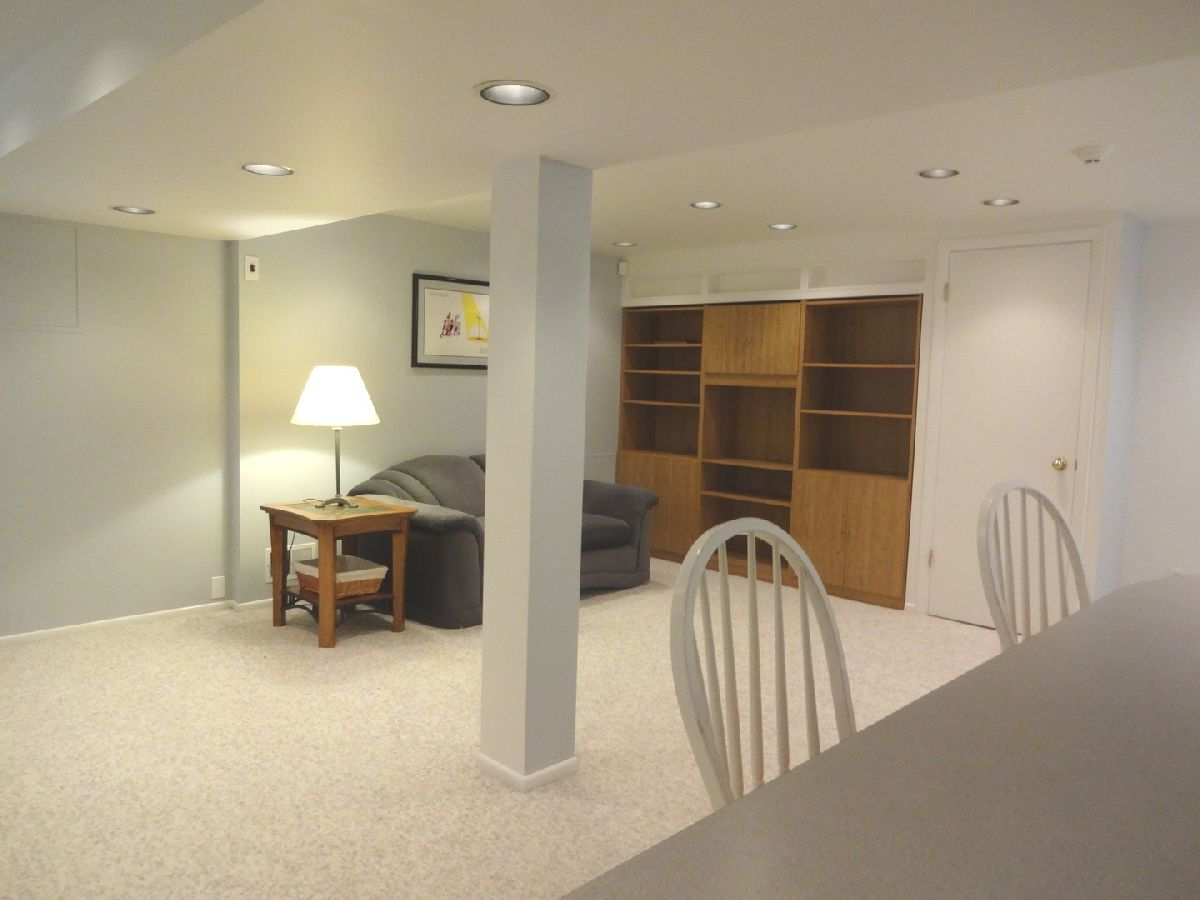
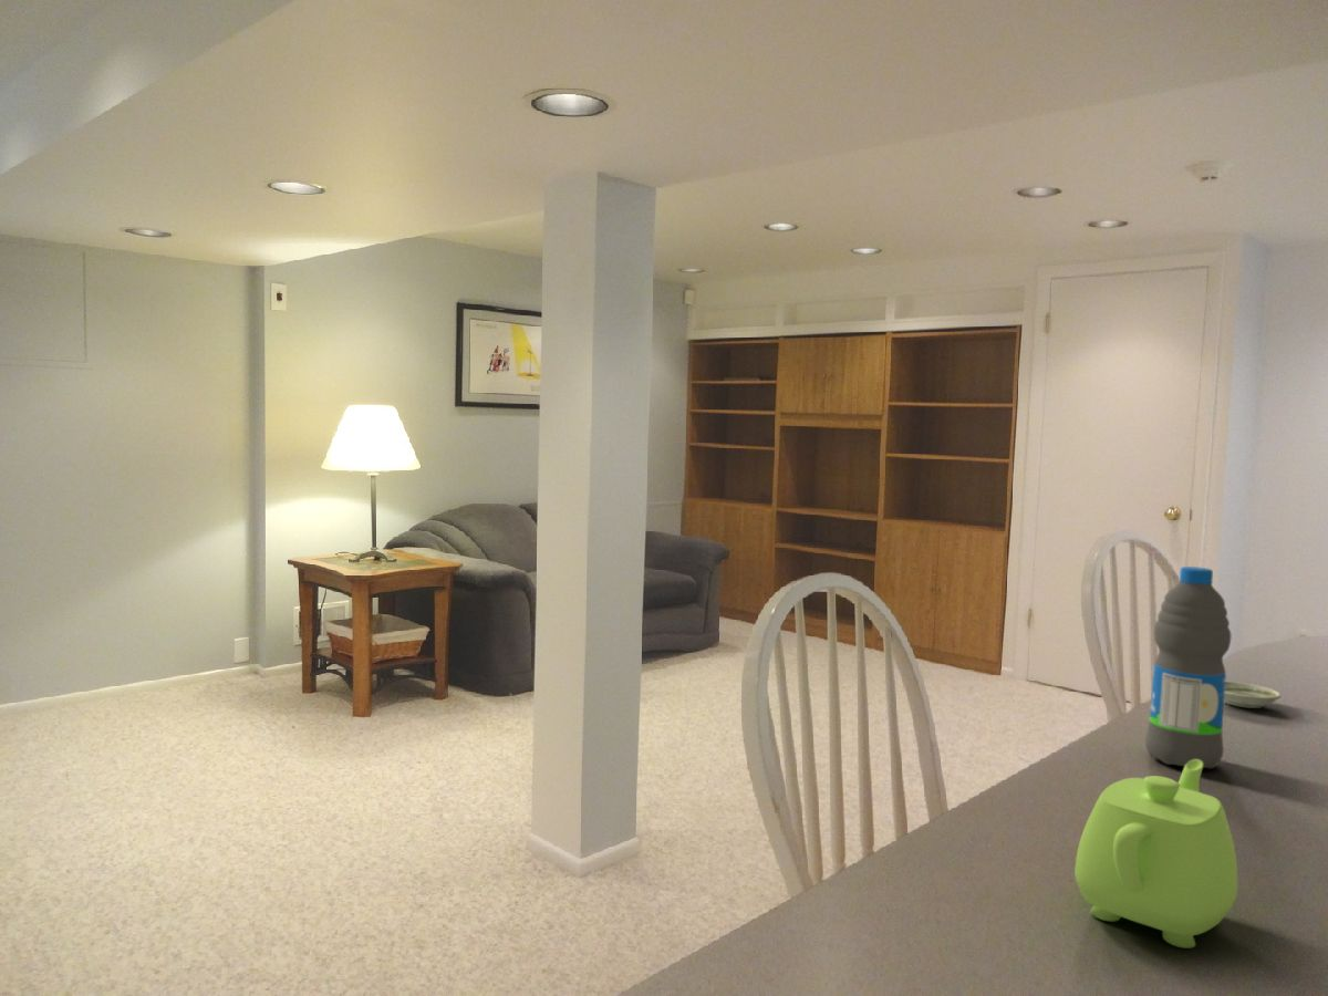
+ saucer [1224,681,1282,709]
+ water bottle [1144,566,1232,769]
+ teapot [1073,759,1238,950]
